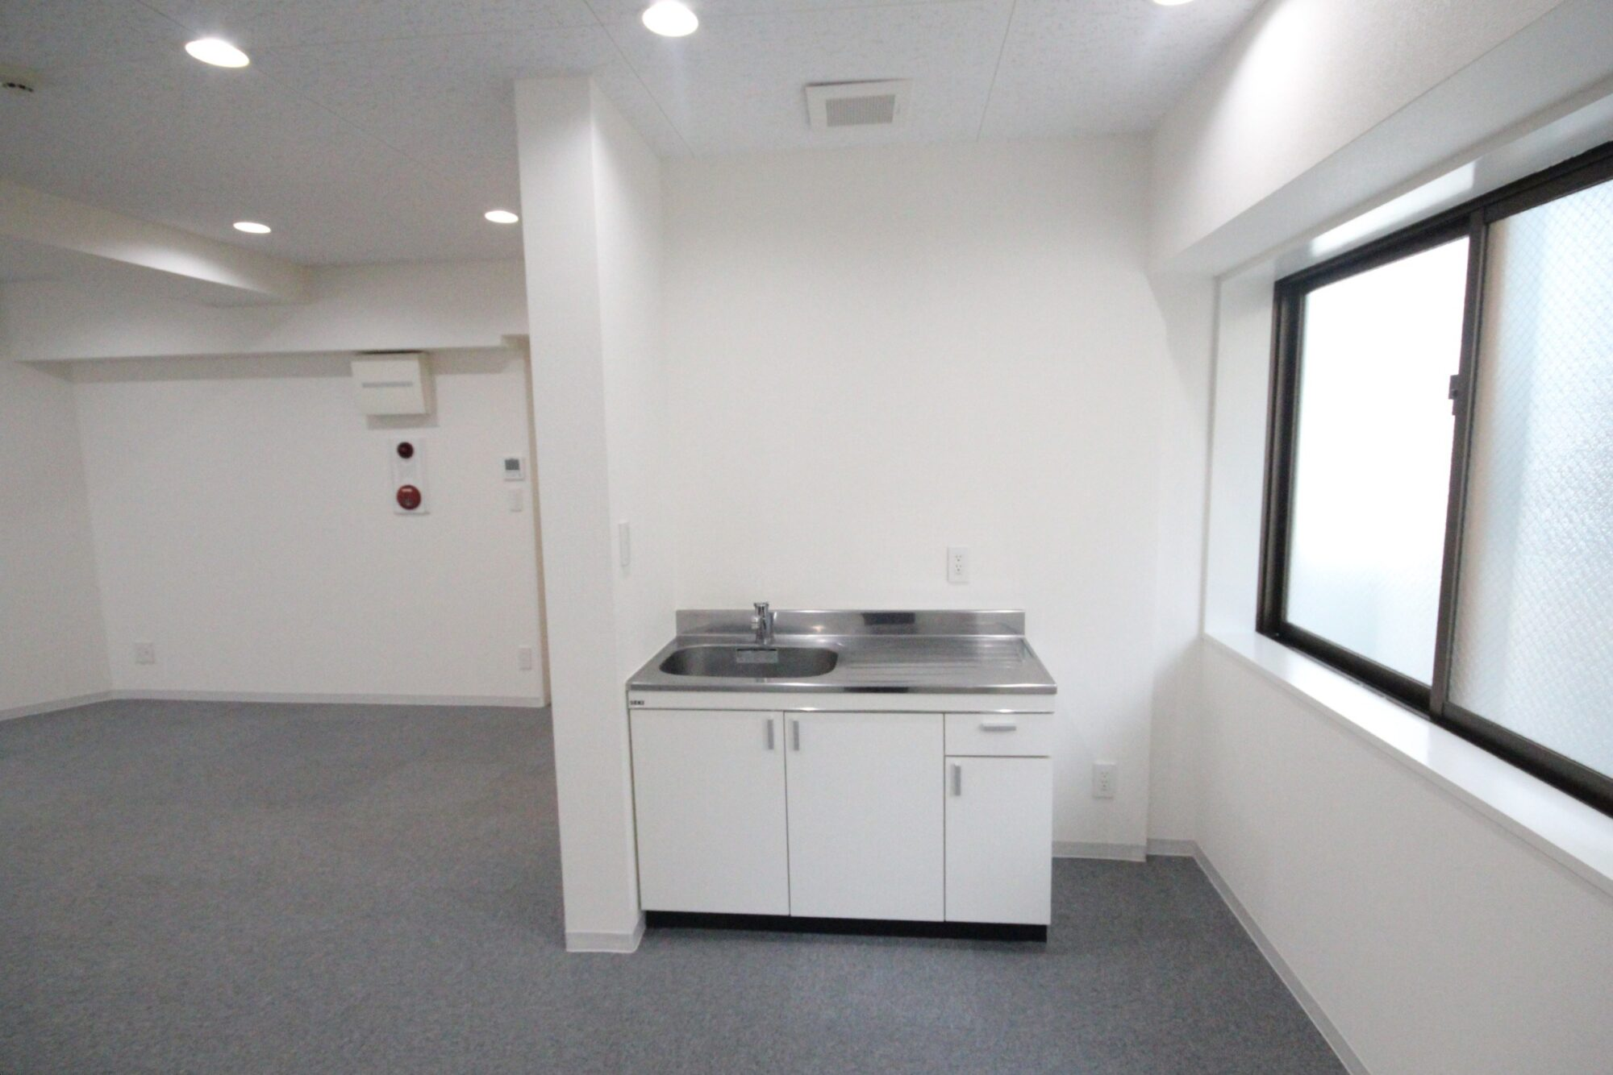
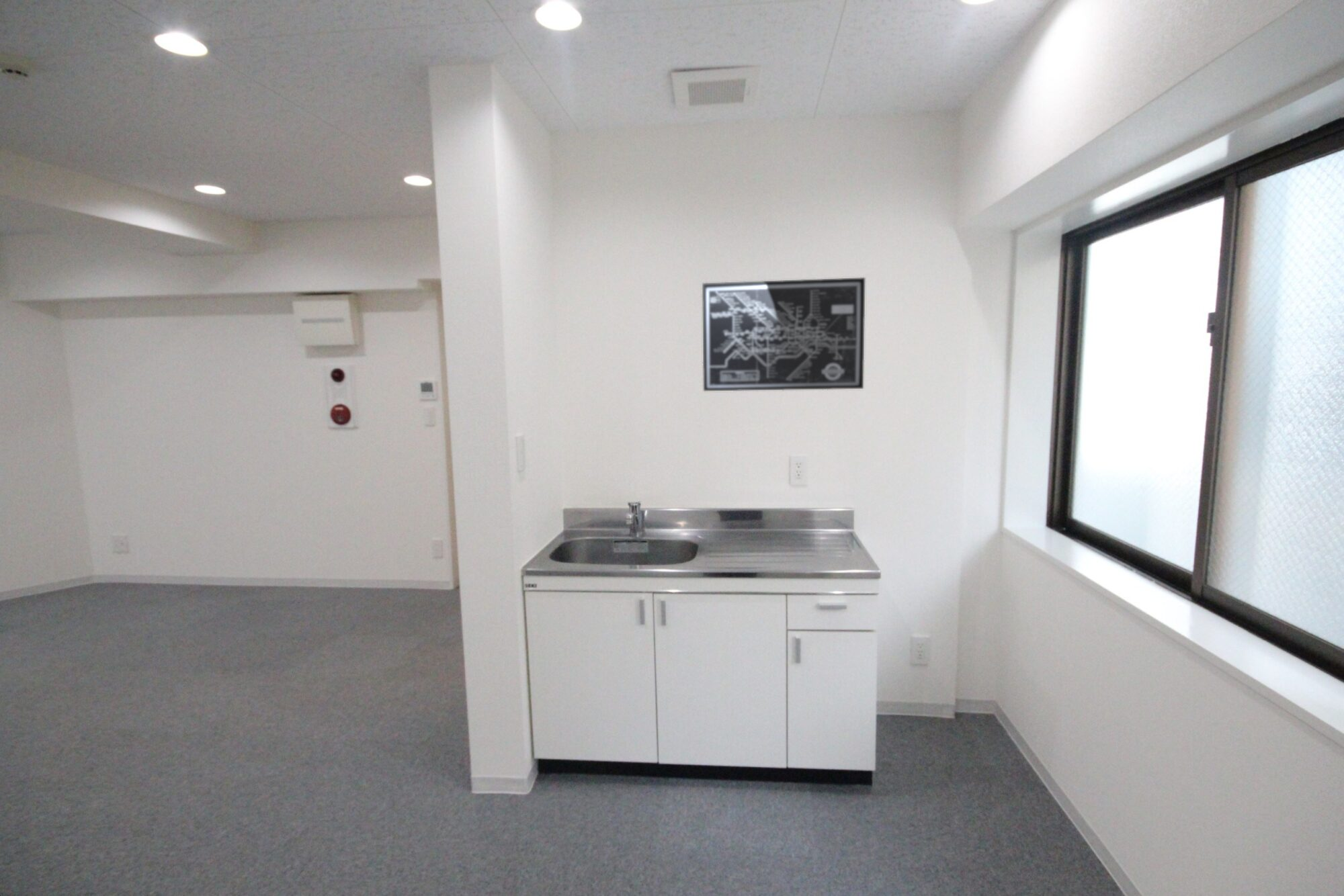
+ wall art [702,277,866,392]
